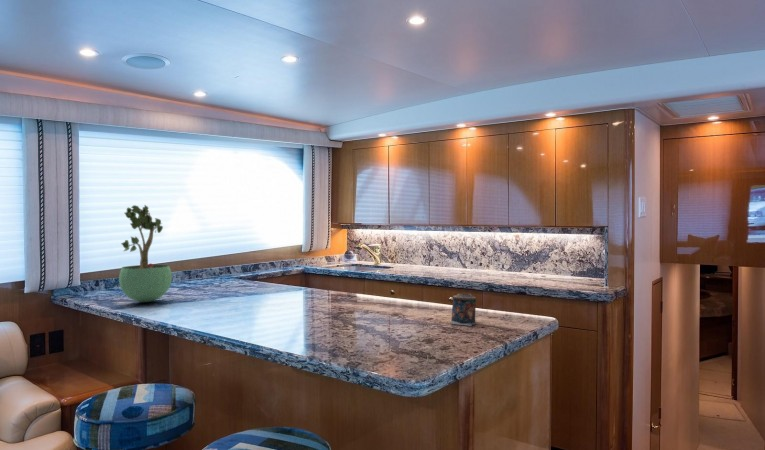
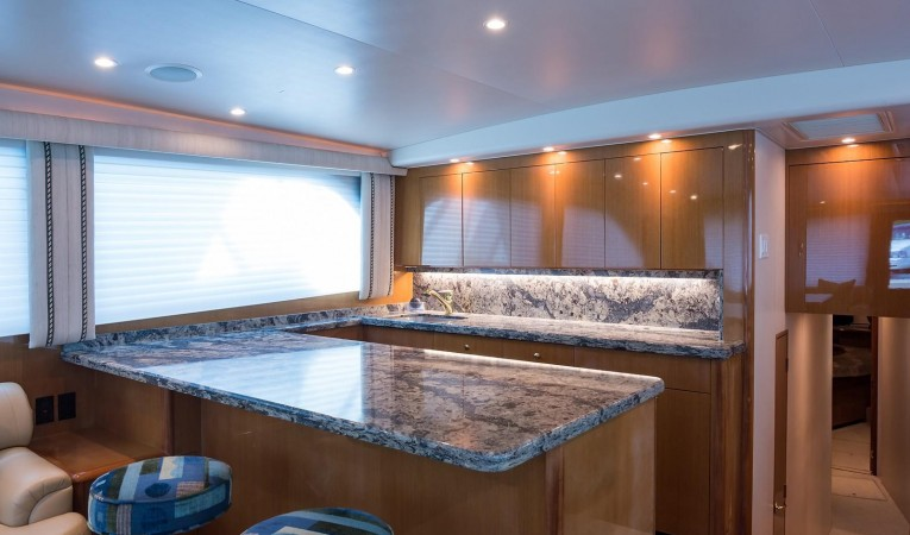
- potted plant [118,204,173,303]
- candle [450,293,477,327]
